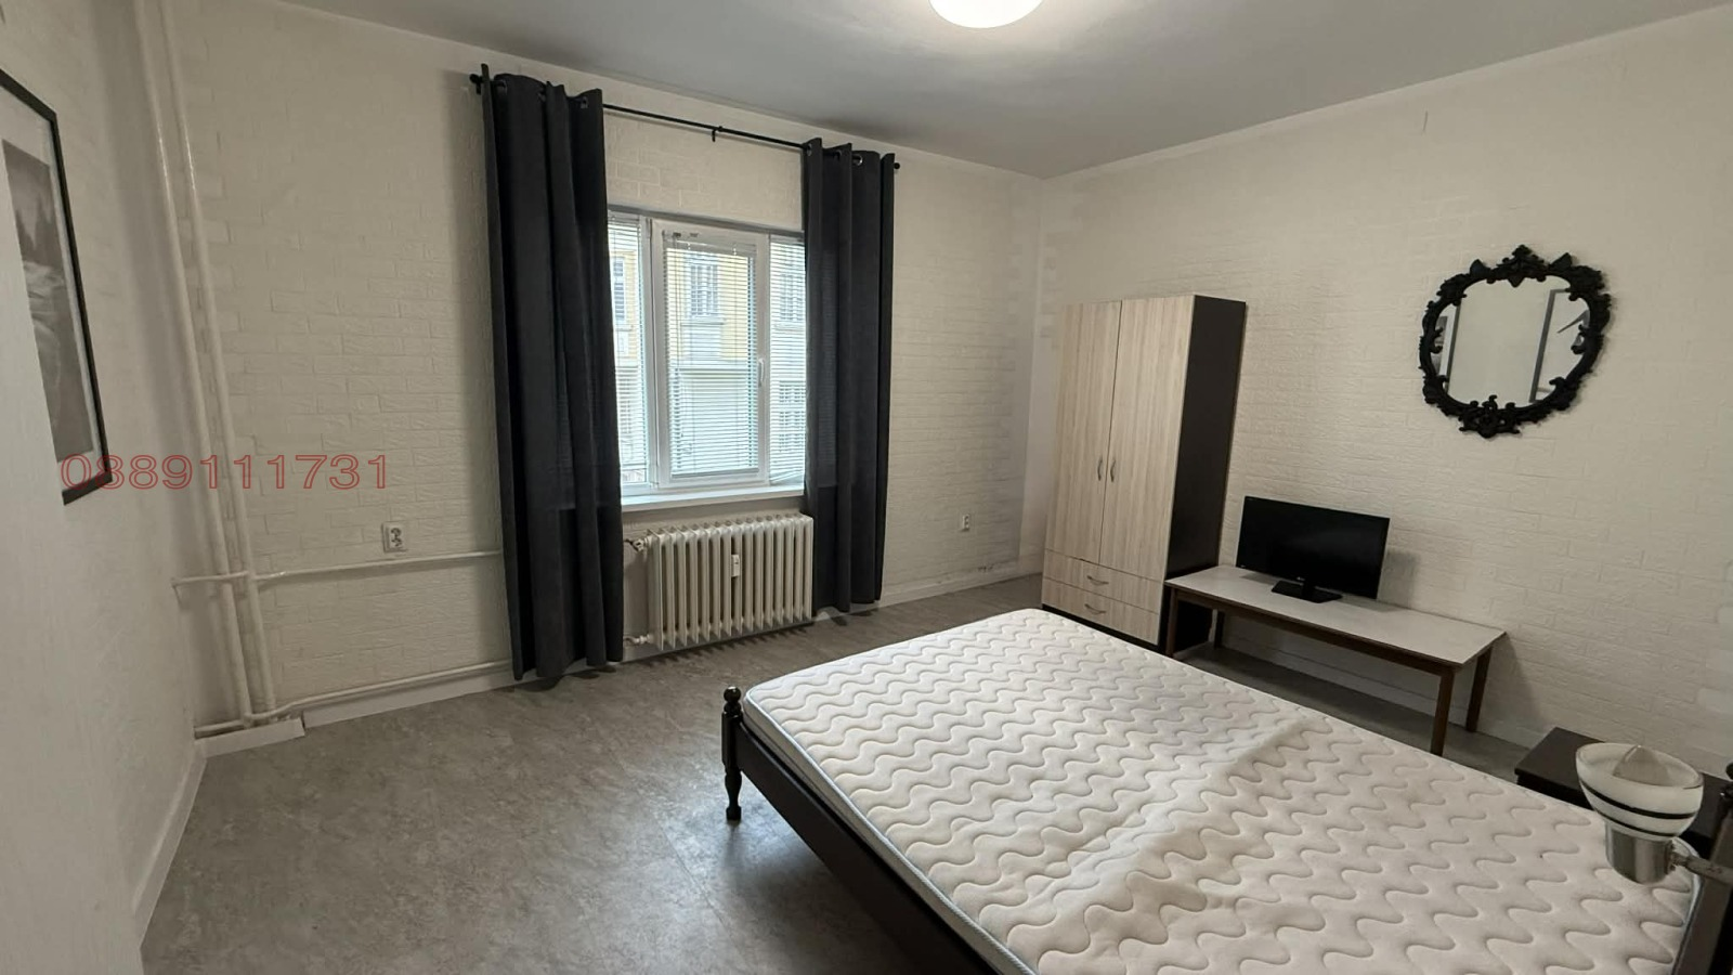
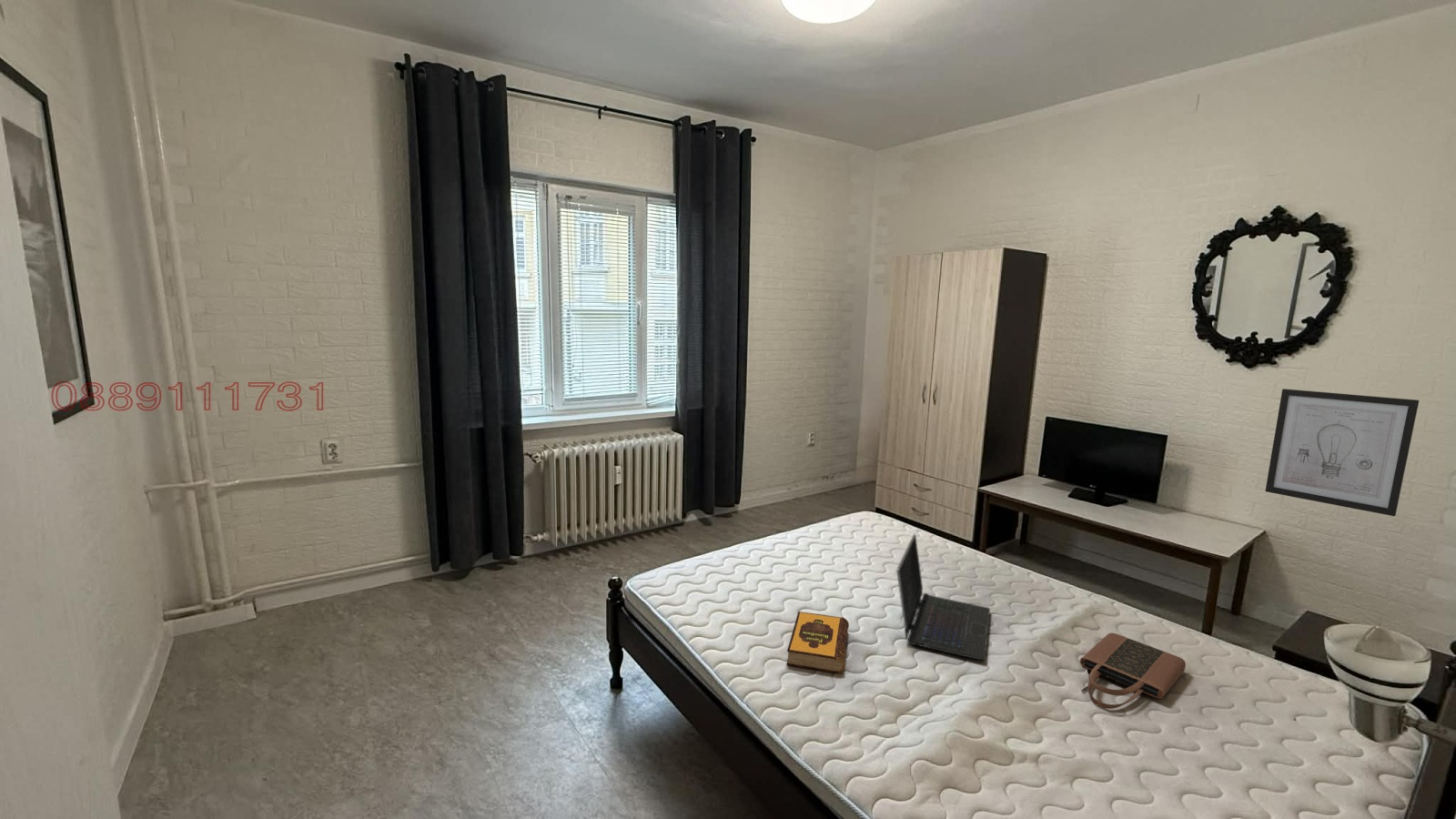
+ hardback book [785,611,850,674]
+ laptop computer [895,533,991,662]
+ wall art [1264,388,1420,517]
+ tote bag [1079,632,1187,710]
